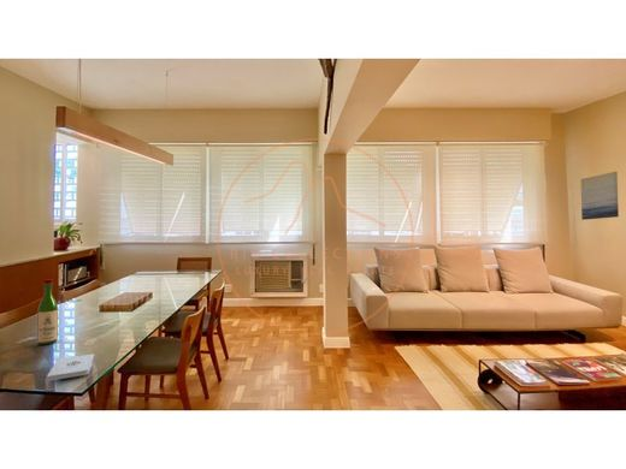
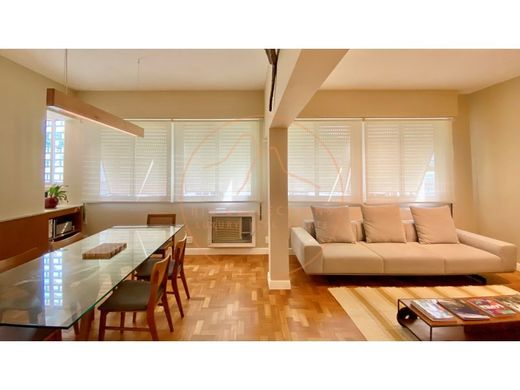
- wine bottle [36,278,59,345]
- wall art [580,171,620,221]
- notepad [46,354,95,382]
